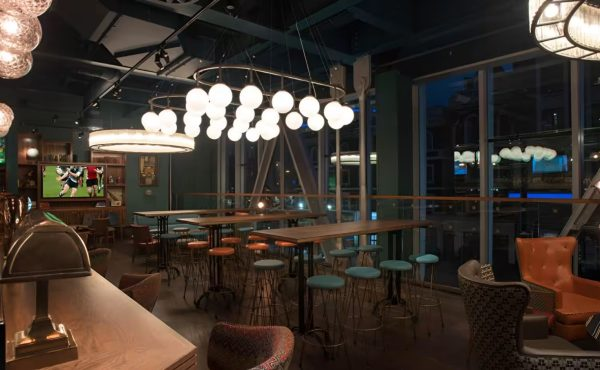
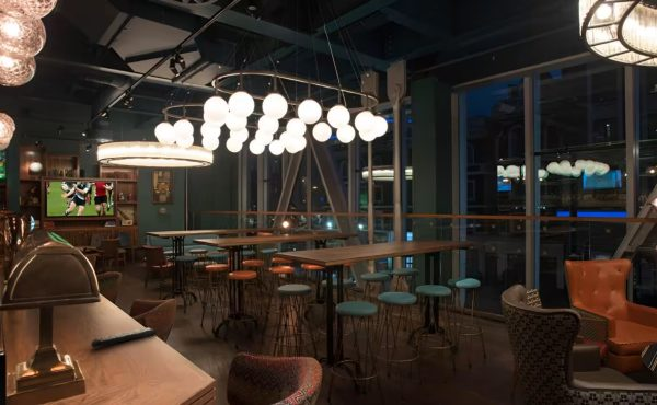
+ remote control [90,326,158,349]
